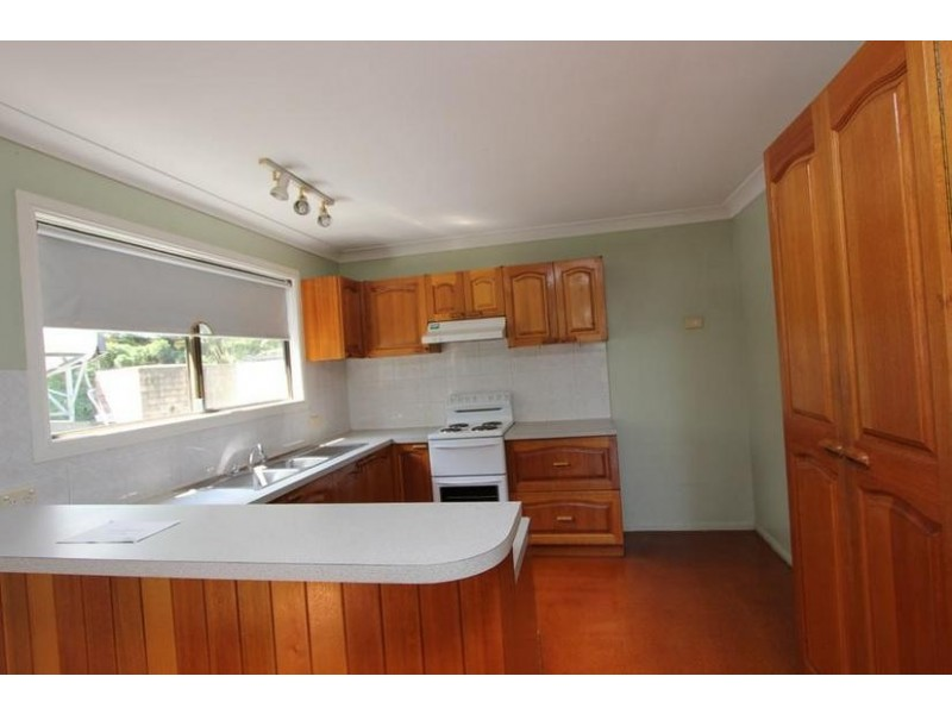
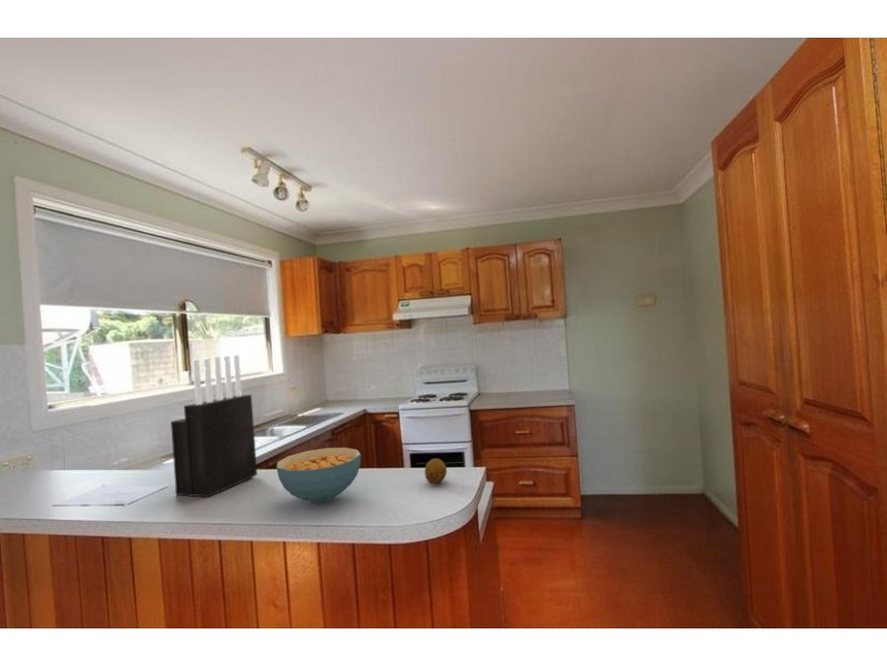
+ knife block [170,355,258,499]
+ fruit [424,458,448,485]
+ cereal bowl [276,447,361,504]
